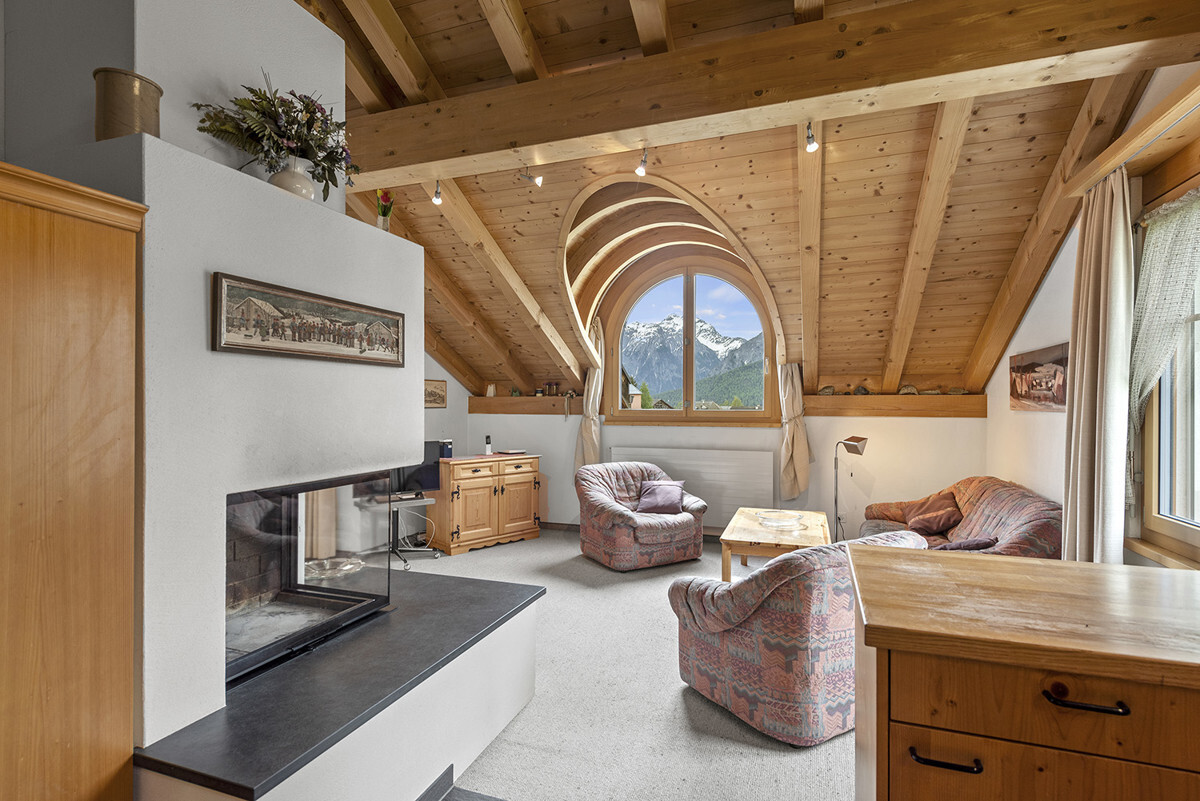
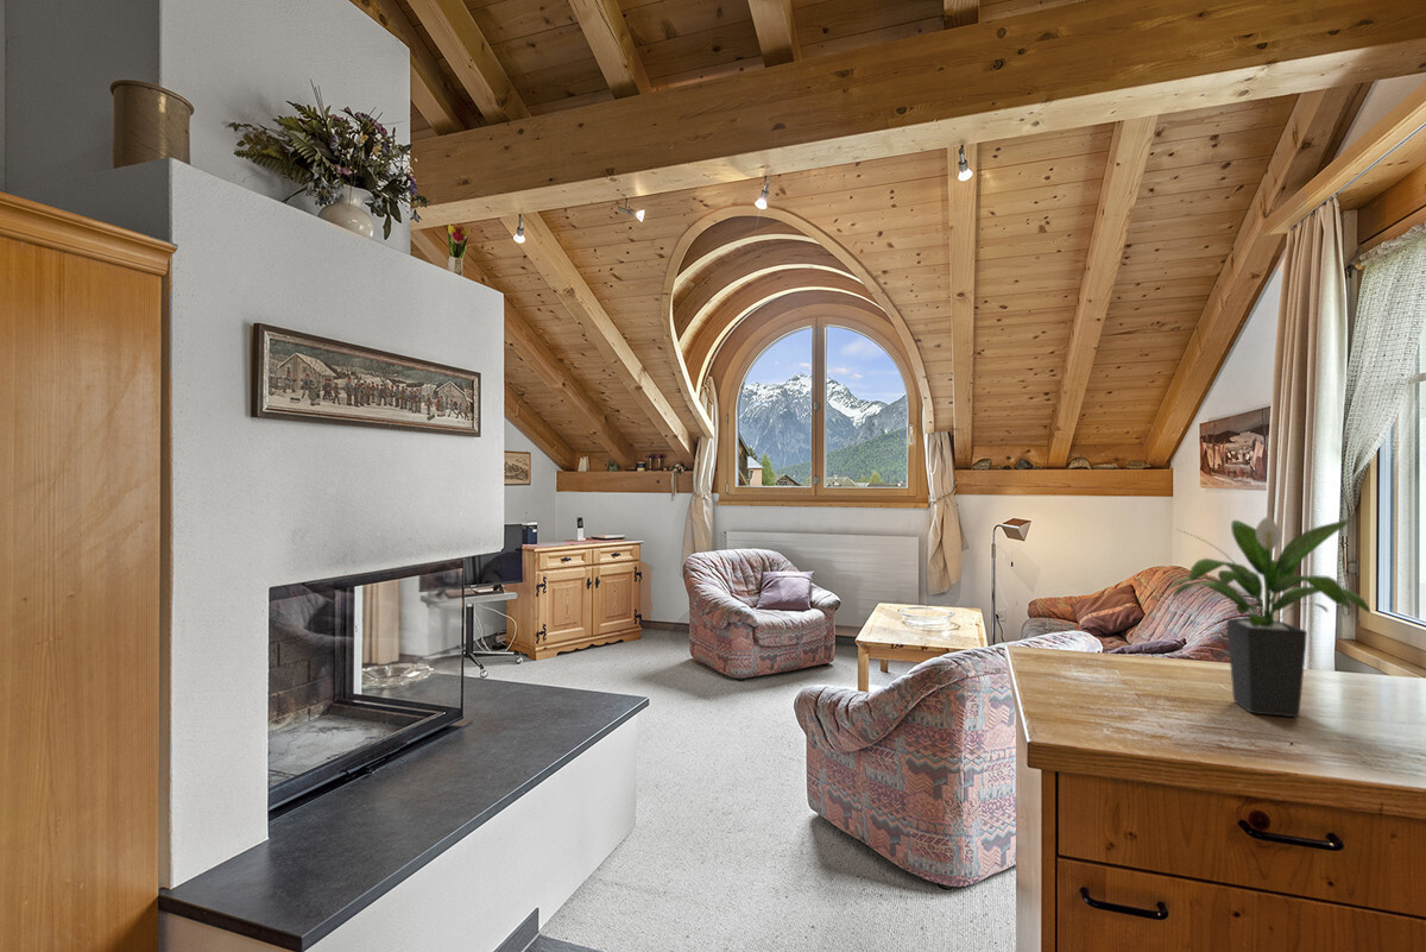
+ potted plant [1166,516,1371,718]
